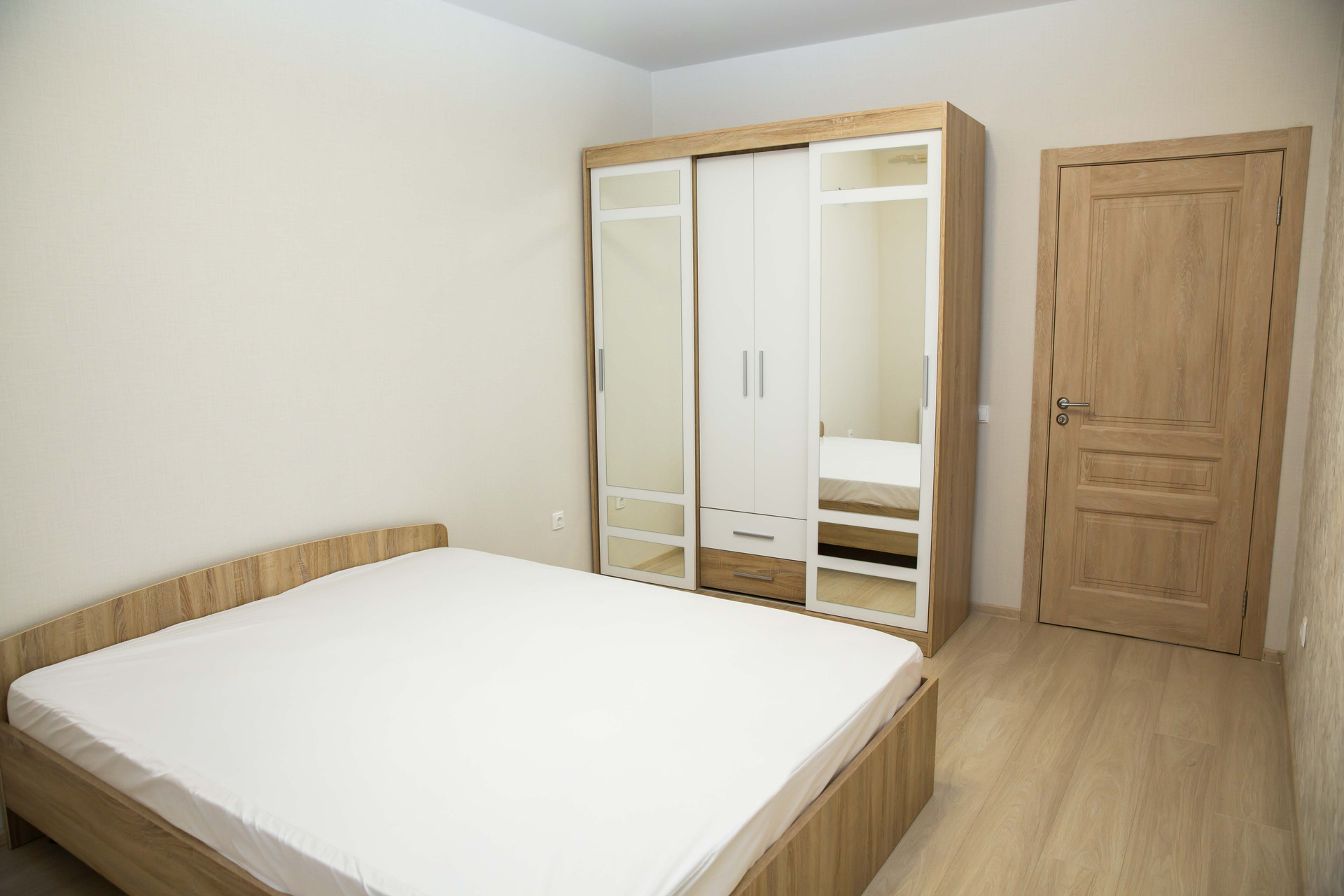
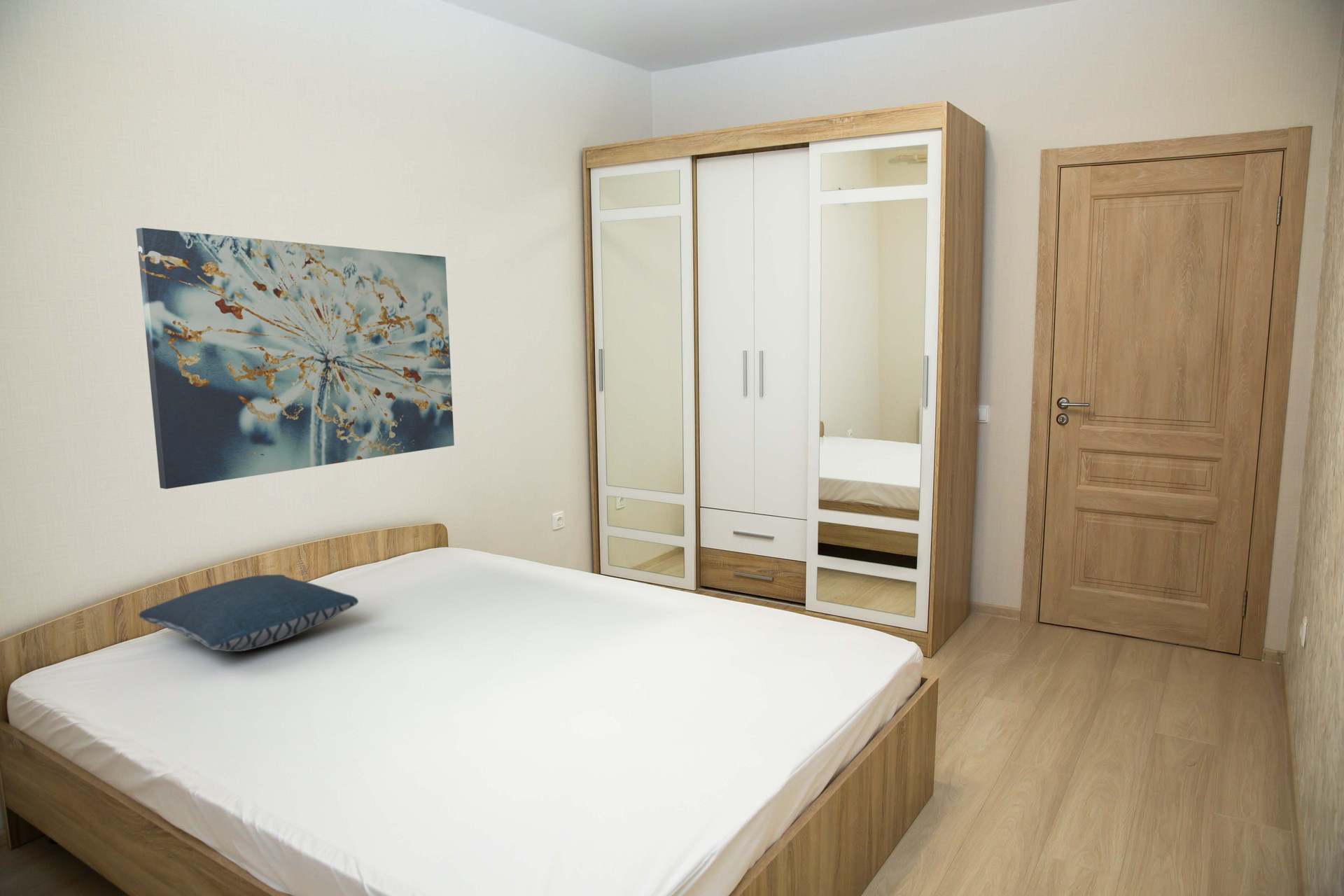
+ pillow [138,574,359,652]
+ wall art [135,227,455,490]
